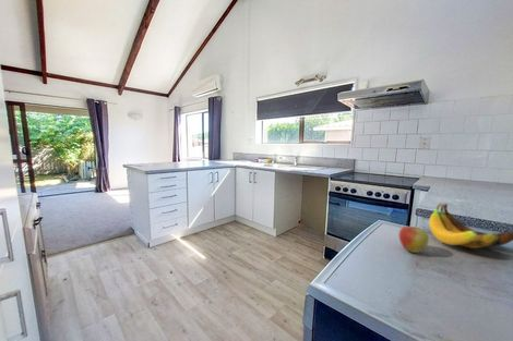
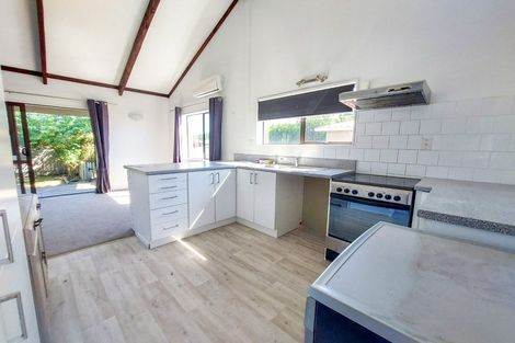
- banana [428,202,513,249]
- apple [398,226,430,254]
